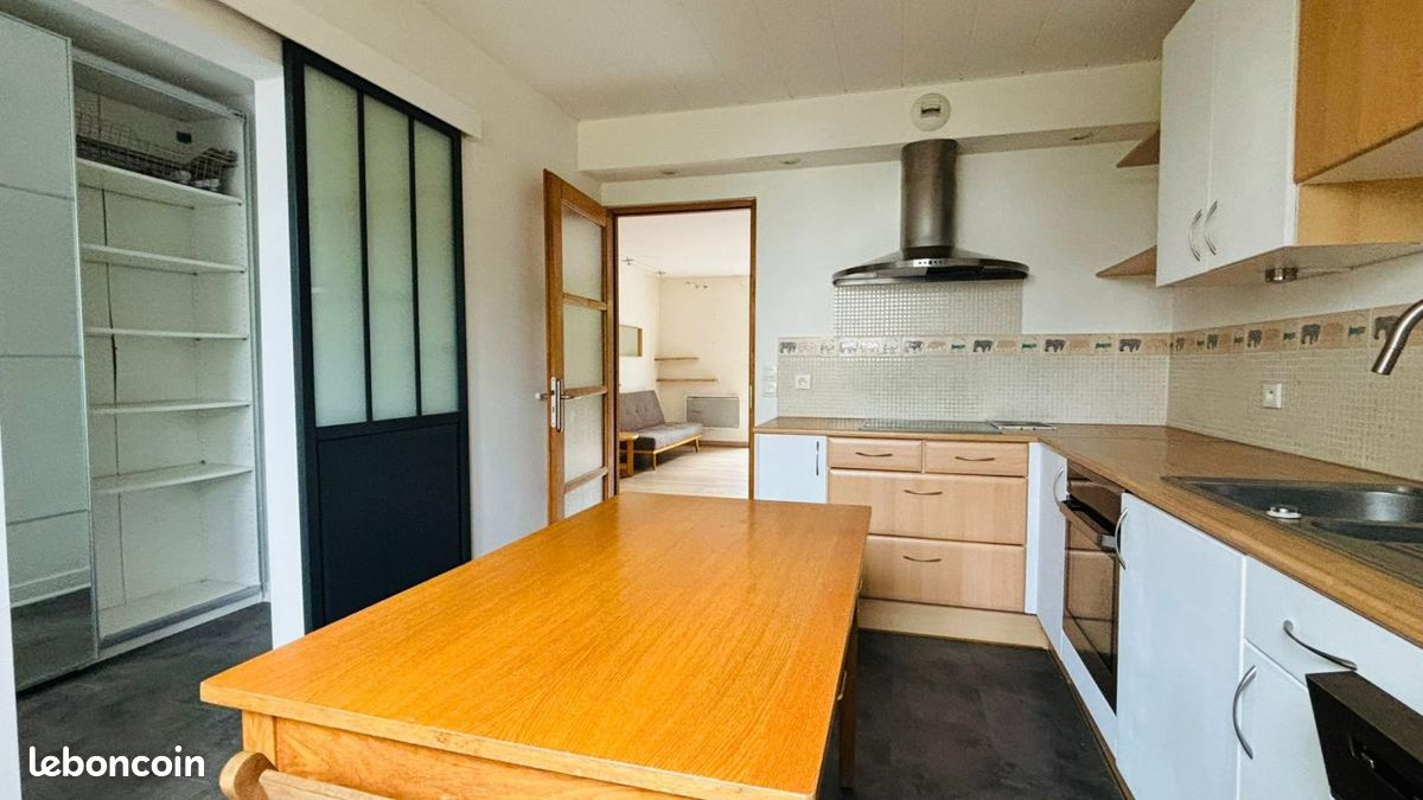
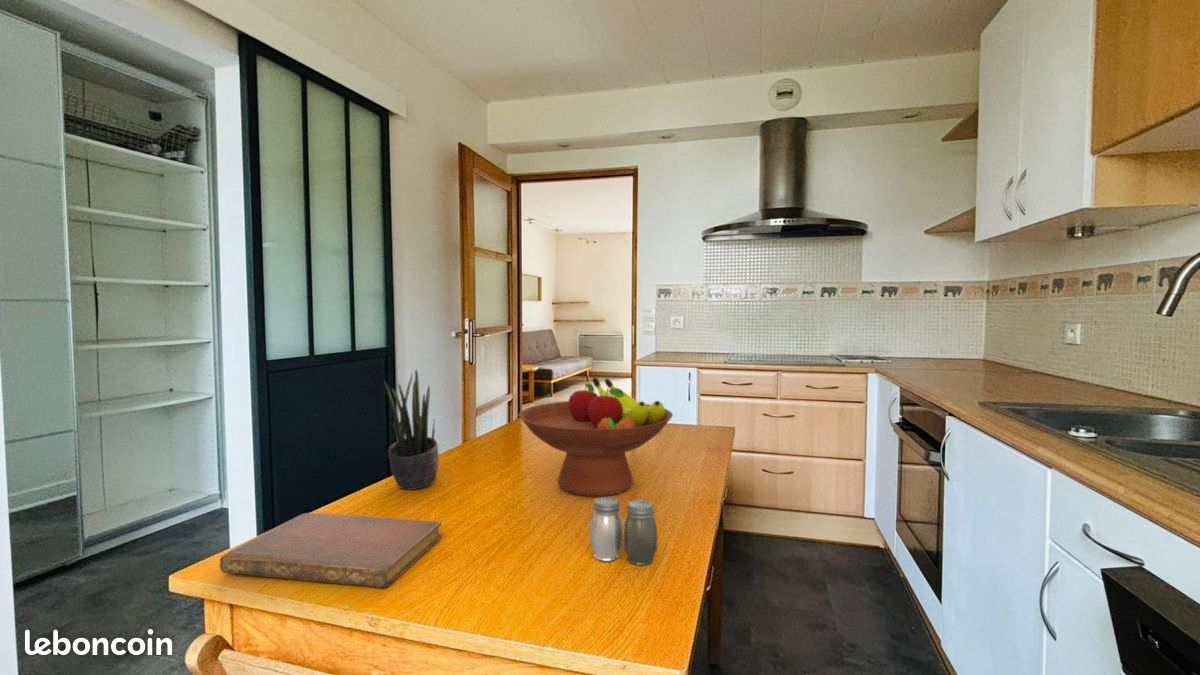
+ notebook [219,512,443,589]
+ potted plant [383,368,440,491]
+ salt and pepper shaker [589,496,659,566]
+ fruit bowl [517,377,674,497]
